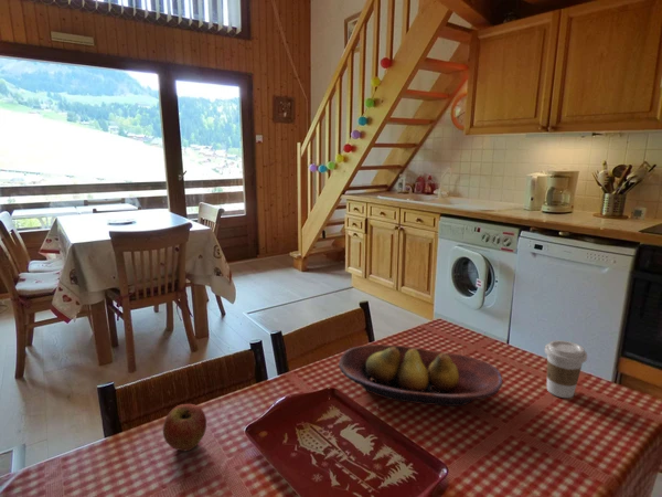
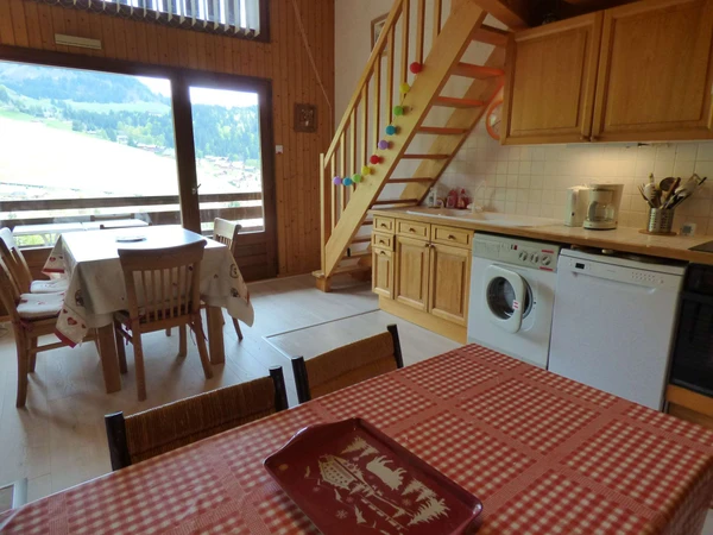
- coffee cup [544,339,588,399]
- apple [162,403,207,452]
- fruit bowl [338,343,504,408]
